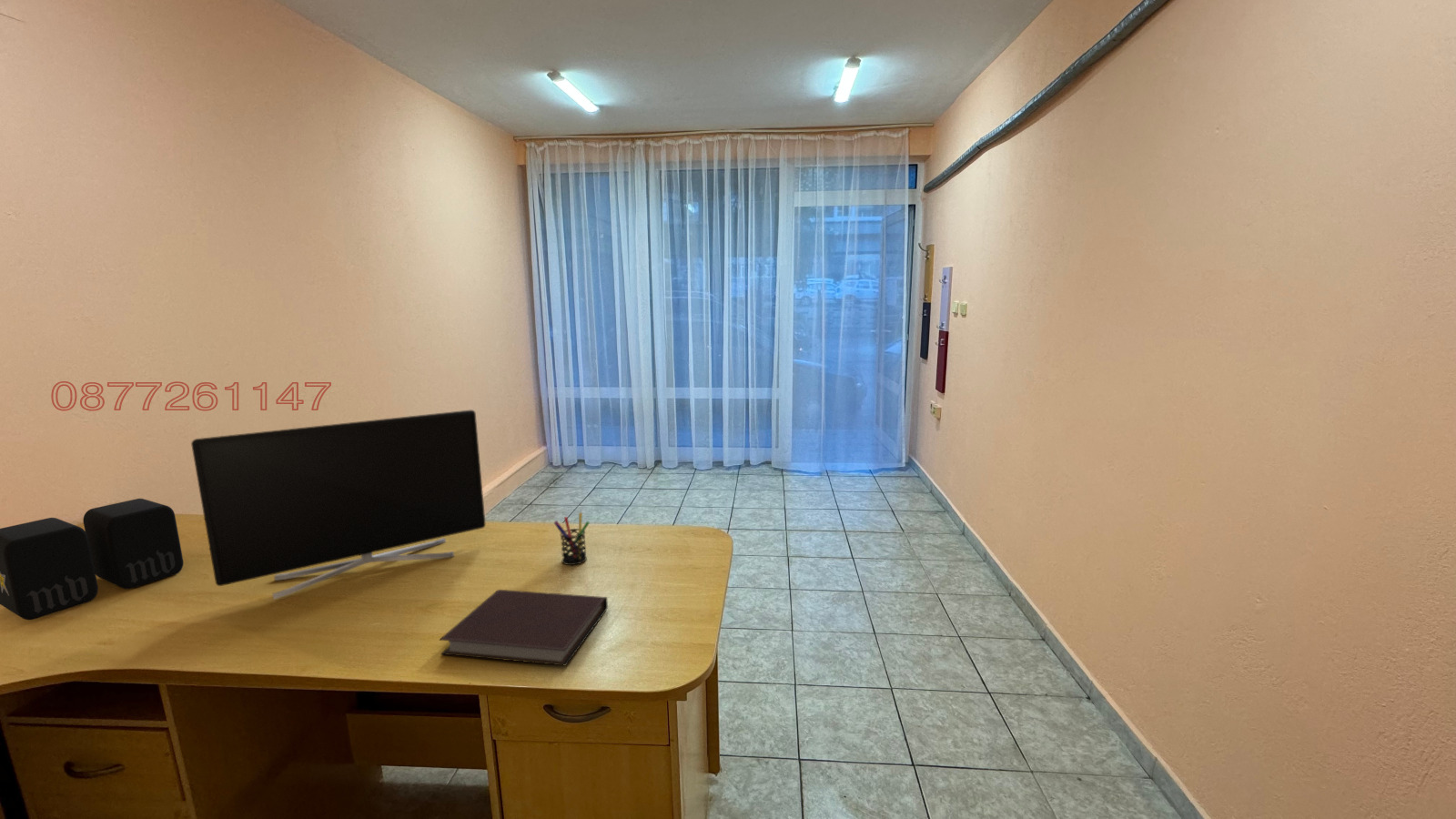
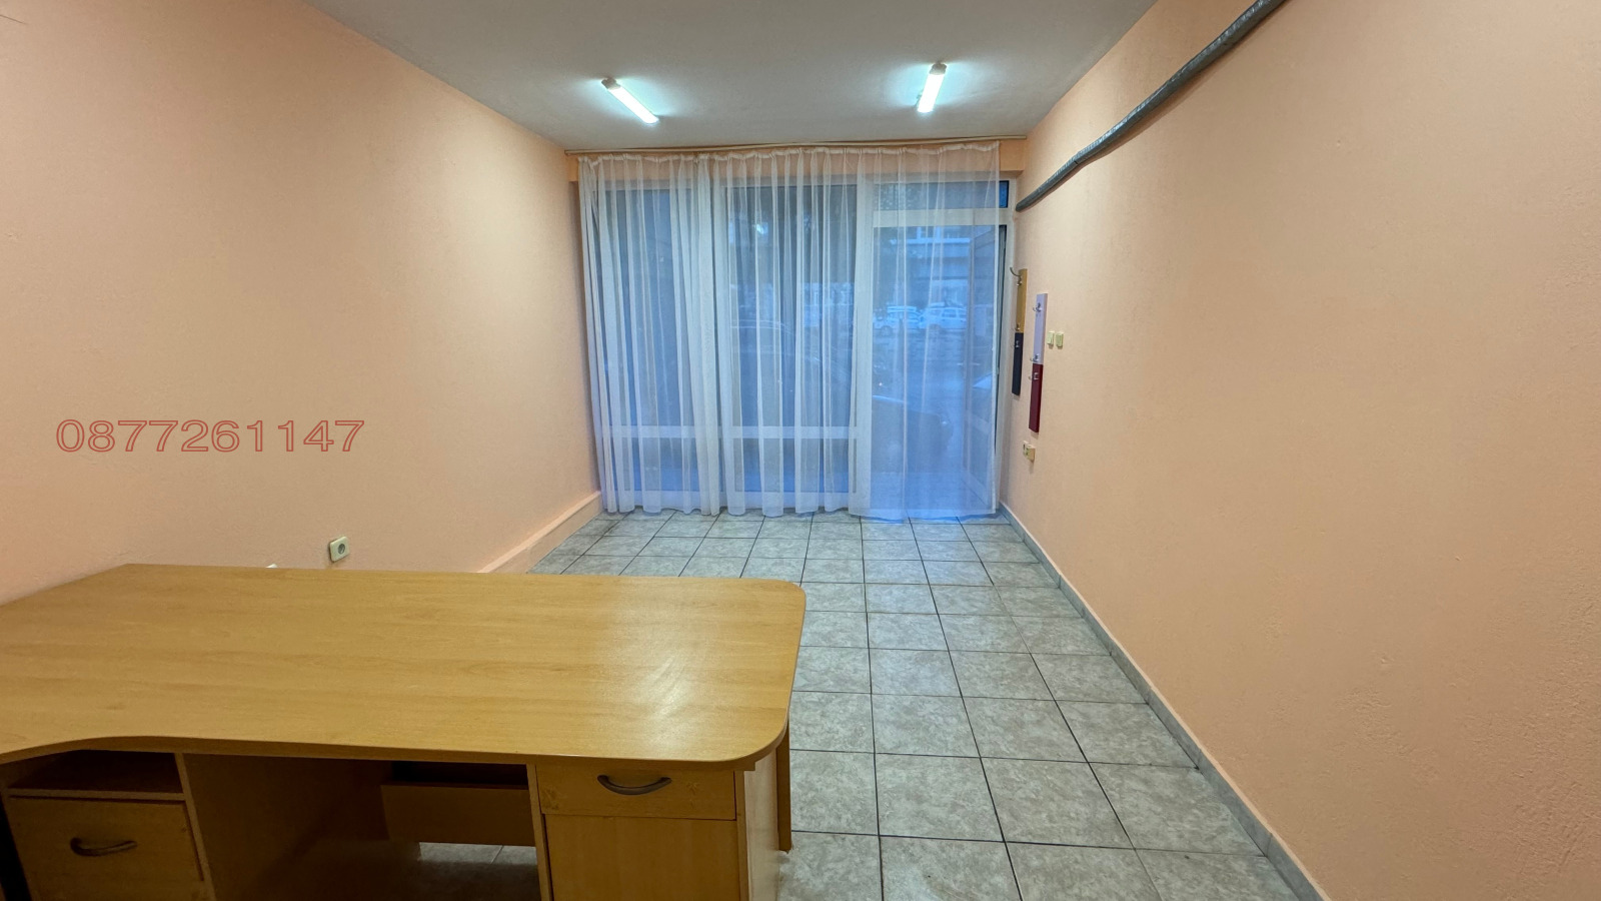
- speaker [0,498,185,621]
- monitor [190,409,487,600]
- pen holder [553,511,591,566]
- notebook [439,589,609,667]
